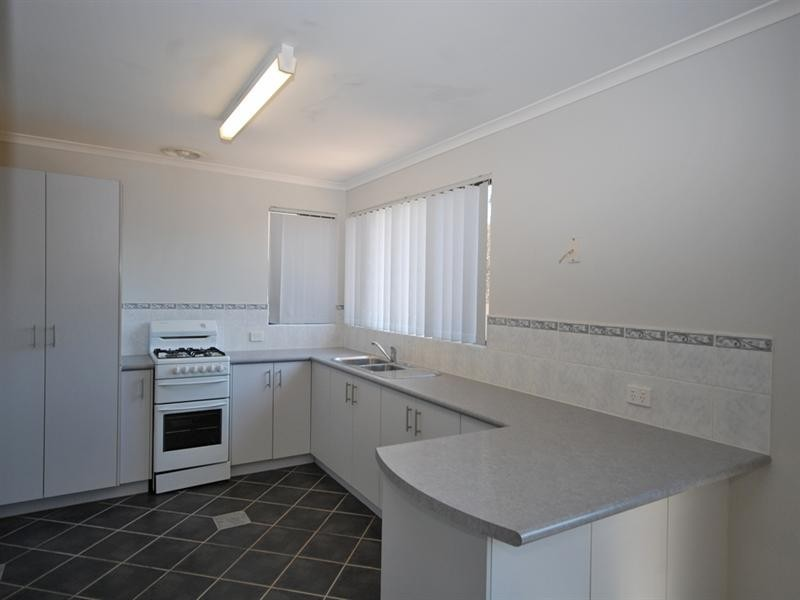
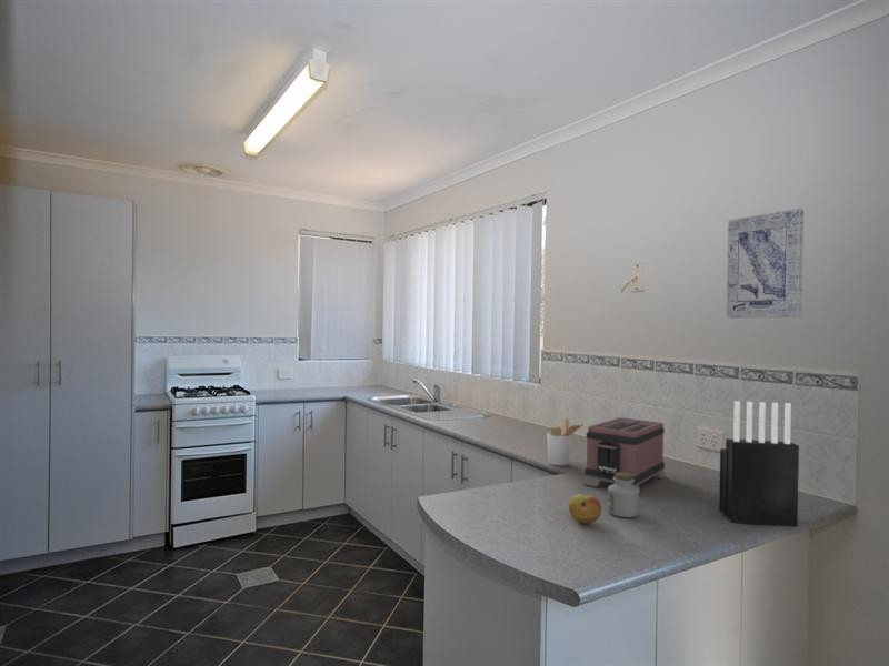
+ jar [607,472,640,518]
+ utensil holder [546,417,585,466]
+ knife block [718,400,800,528]
+ wall art [726,208,805,319]
+ toaster [581,416,667,494]
+ fruit [568,493,602,525]
